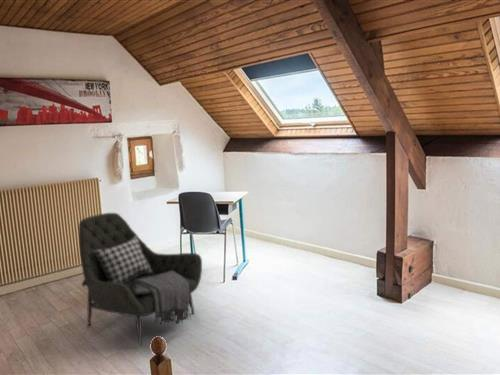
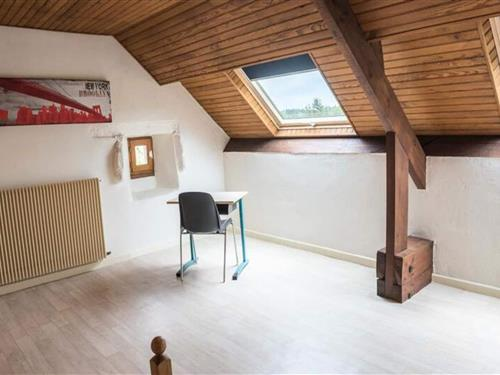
- armchair [78,212,203,347]
